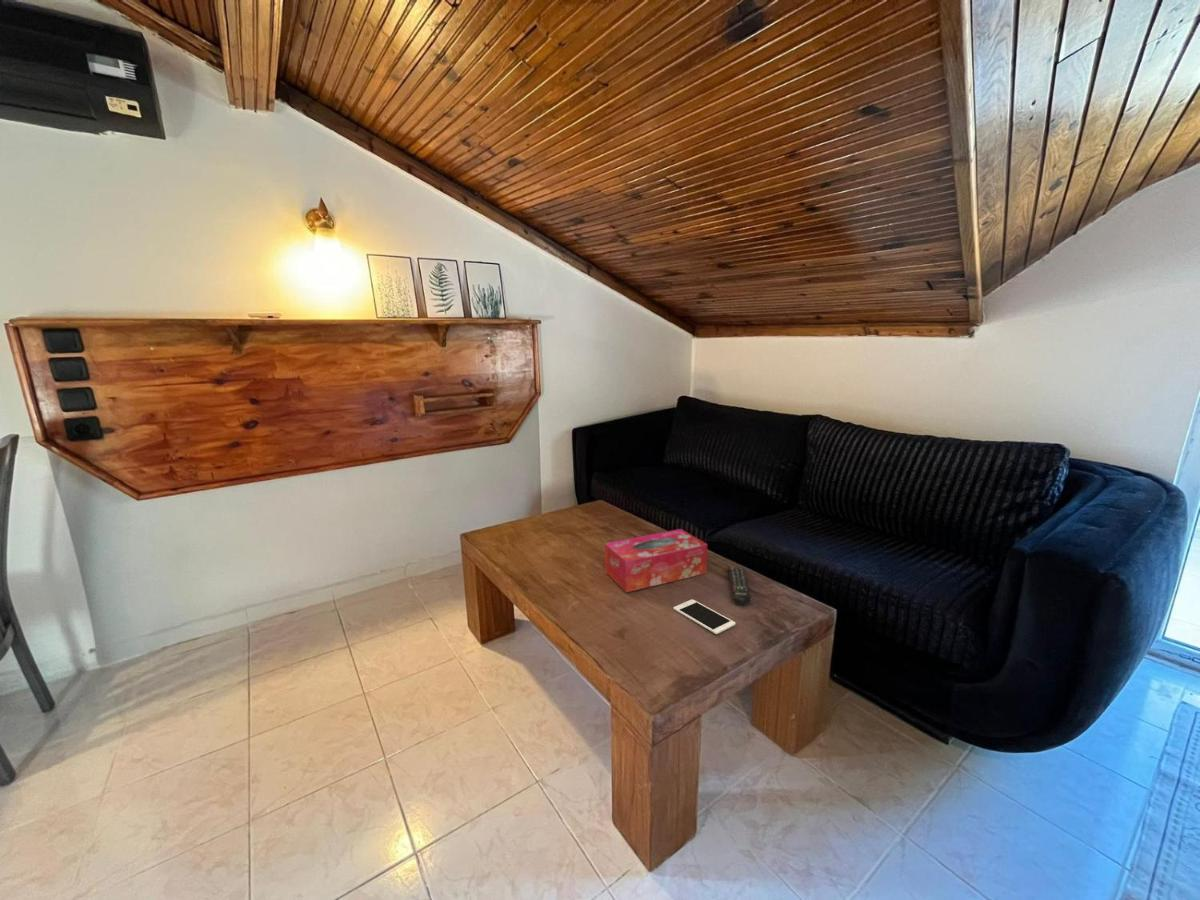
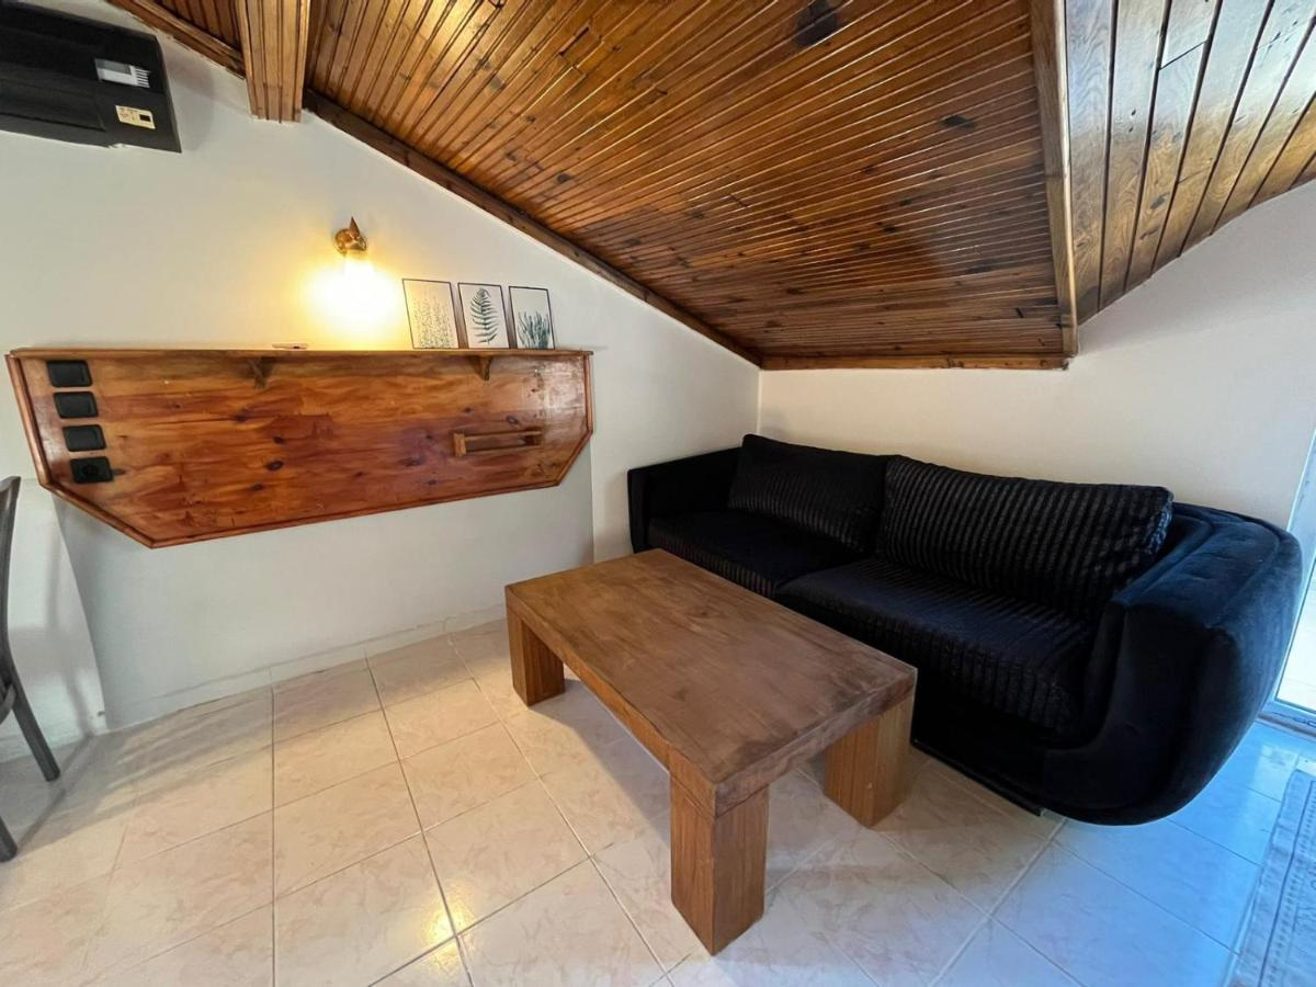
- cell phone [672,598,736,635]
- remote control [727,566,751,606]
- tissue box [604,528,708,593]
